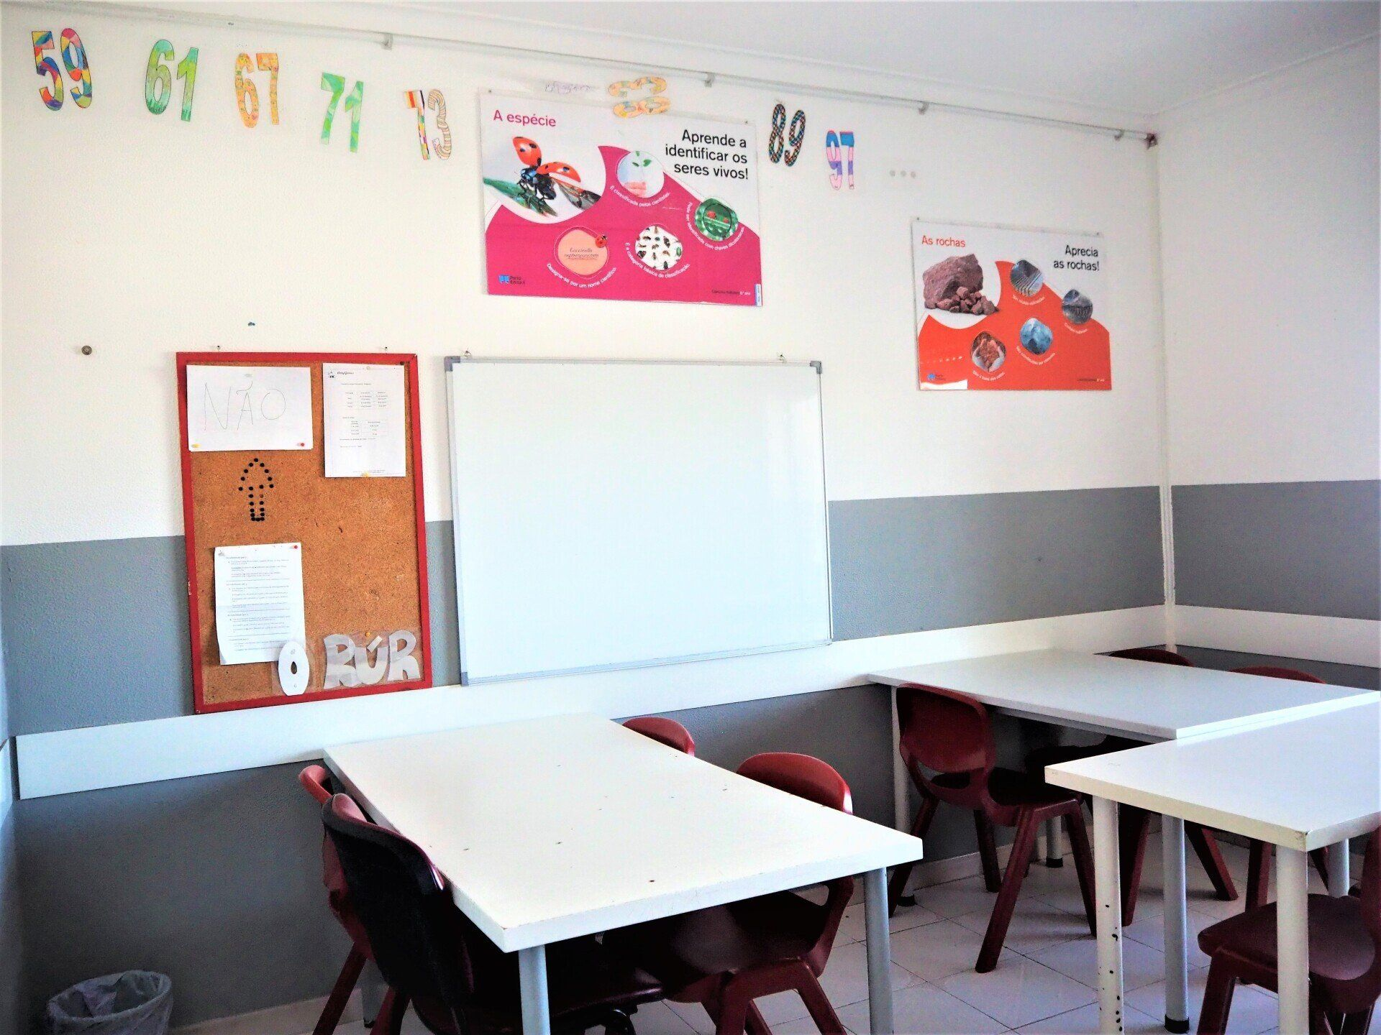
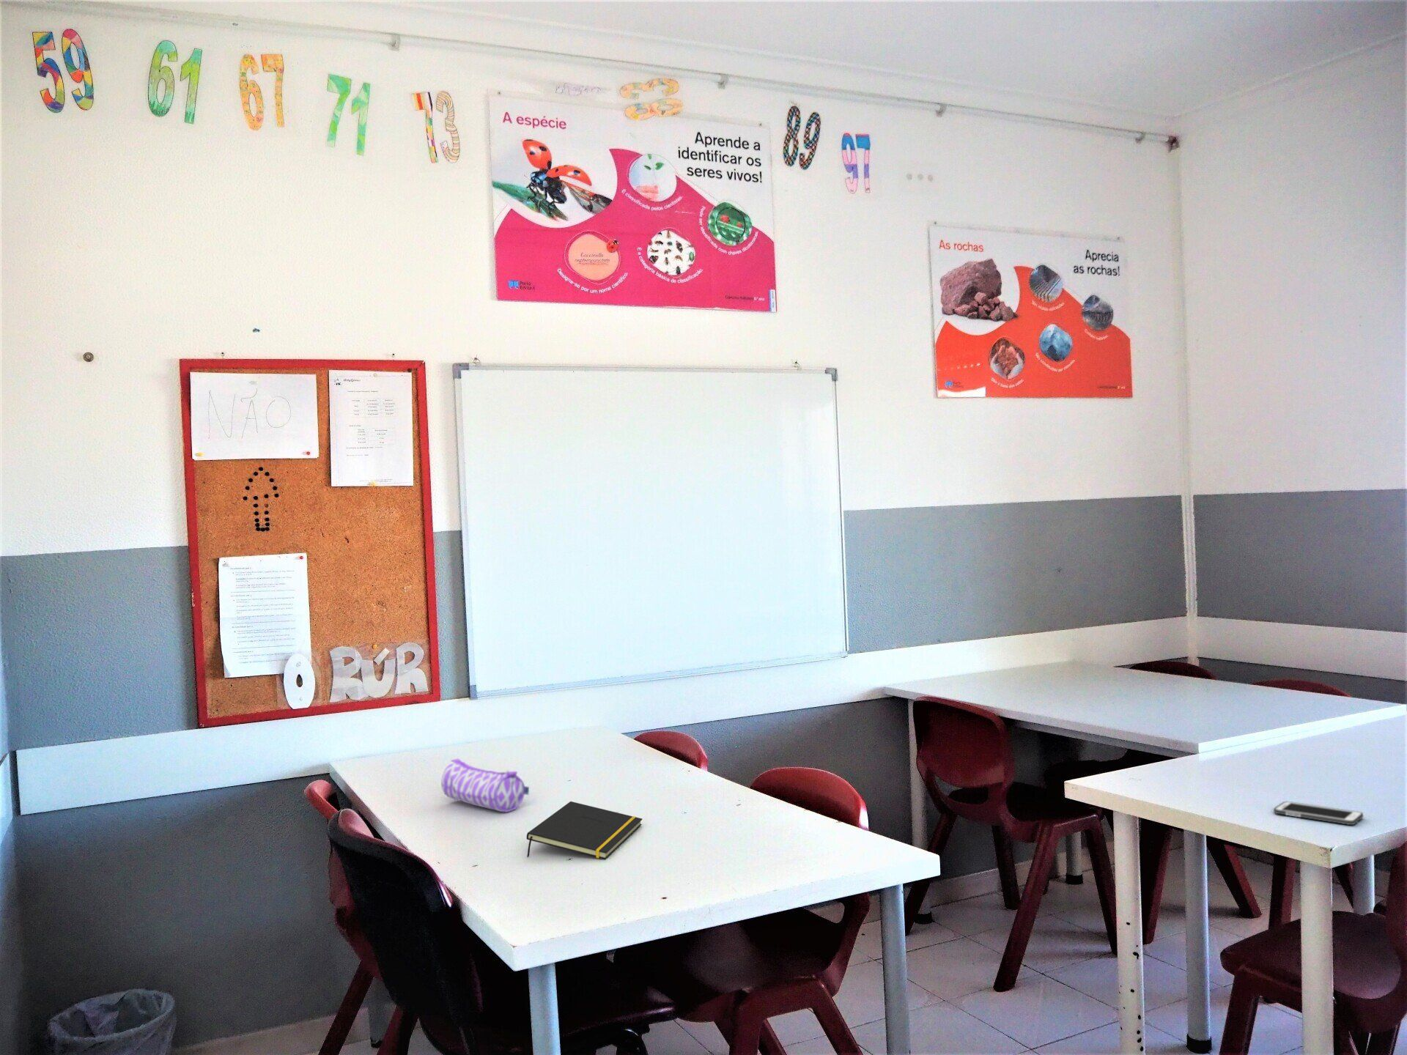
+ pencil case [441,758,530,813]
+ notepad [526,801,643,860]
+ cell phone [1273,801,1364,826]
